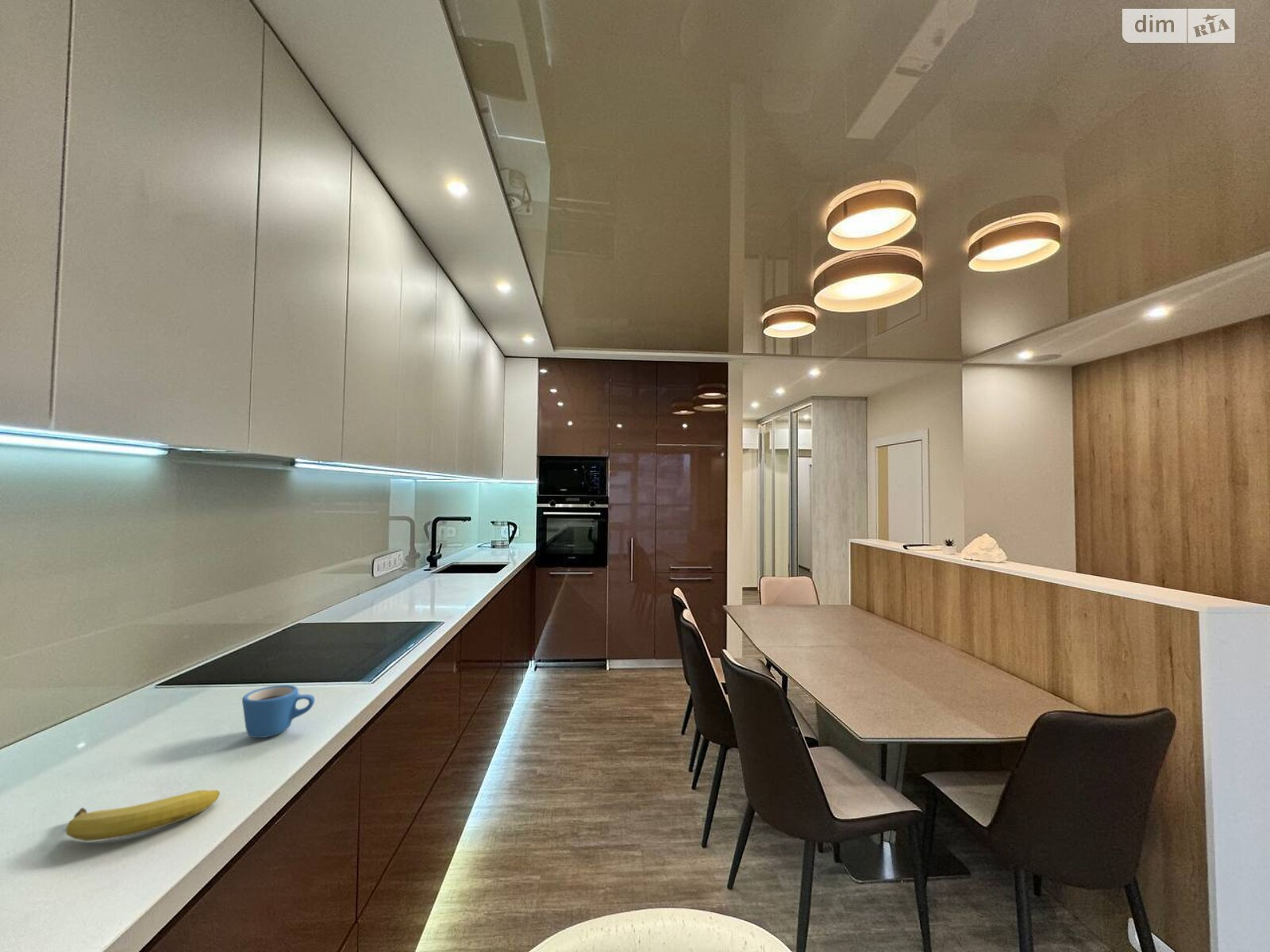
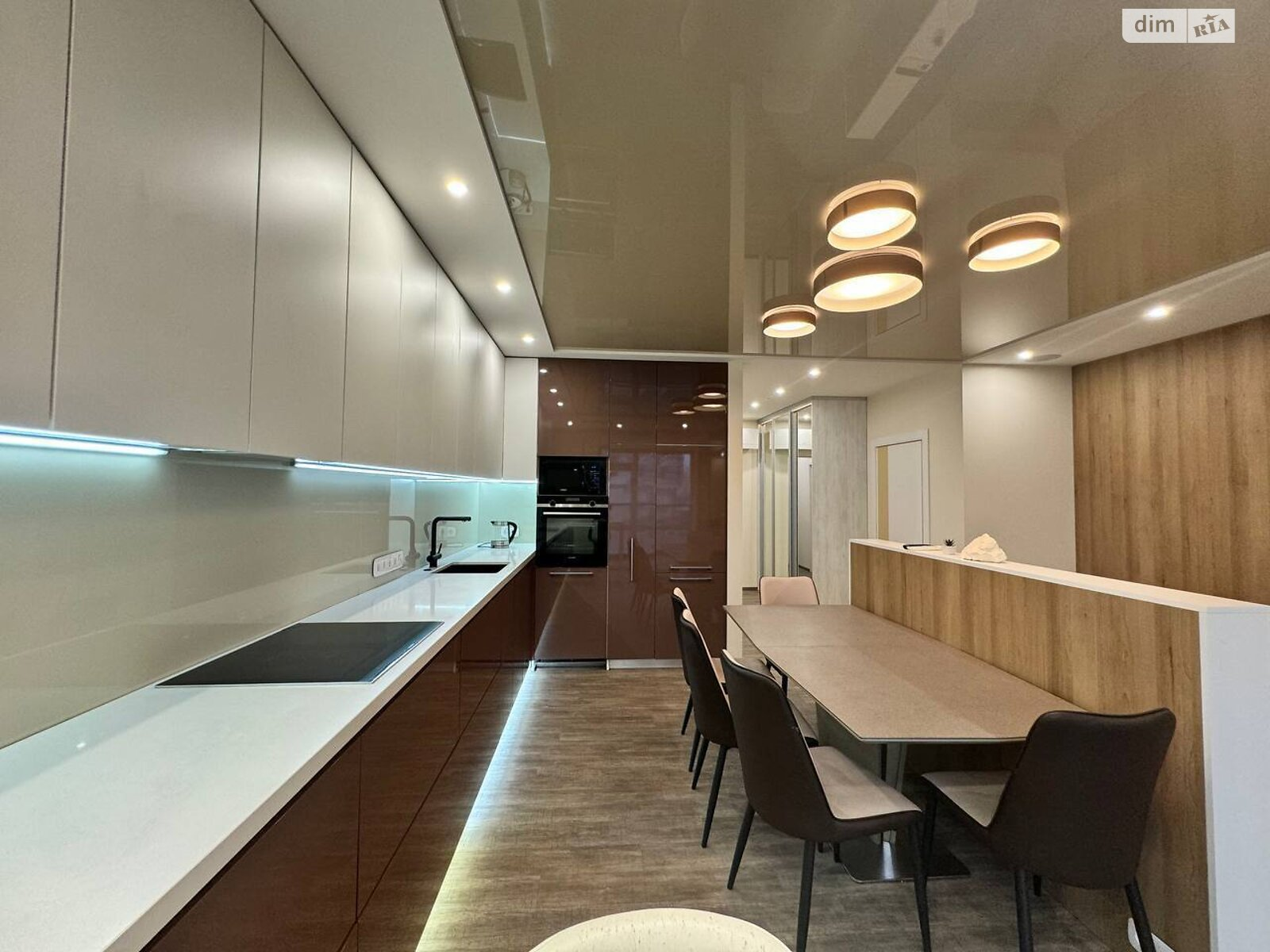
- mug [241,684,315,739]
- fruit [65,789,221,842]
